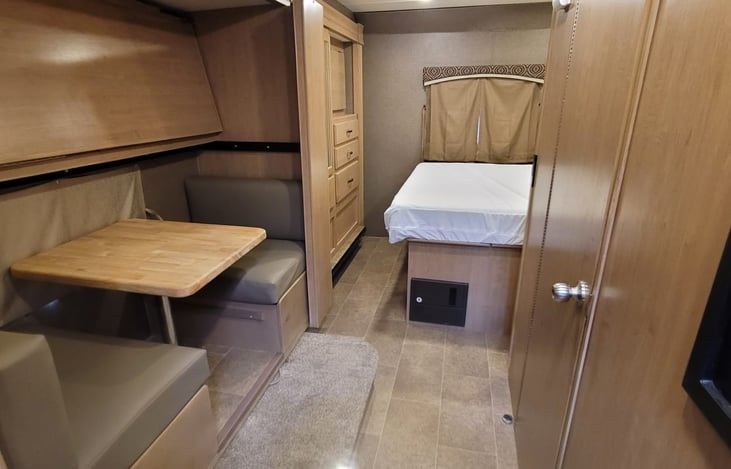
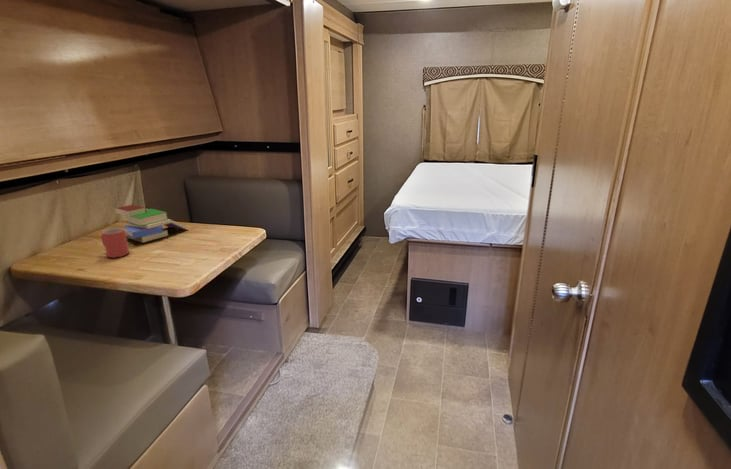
+ mug [100,227,130,258]
+ book [114,204,189,244]
